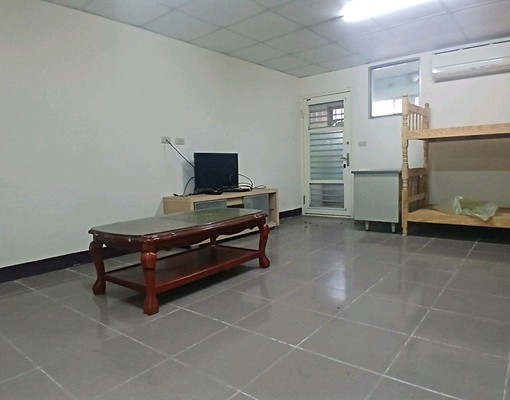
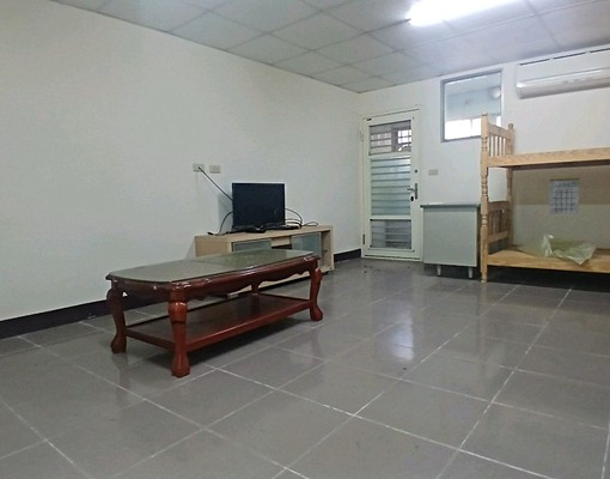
+ calendar [548,176,580,216]
